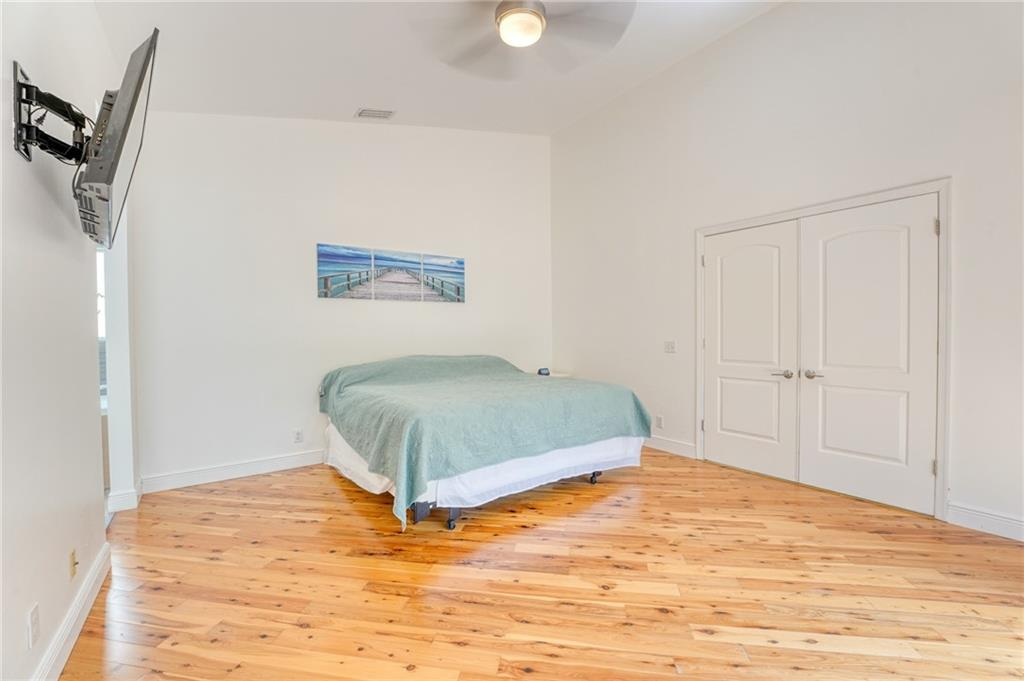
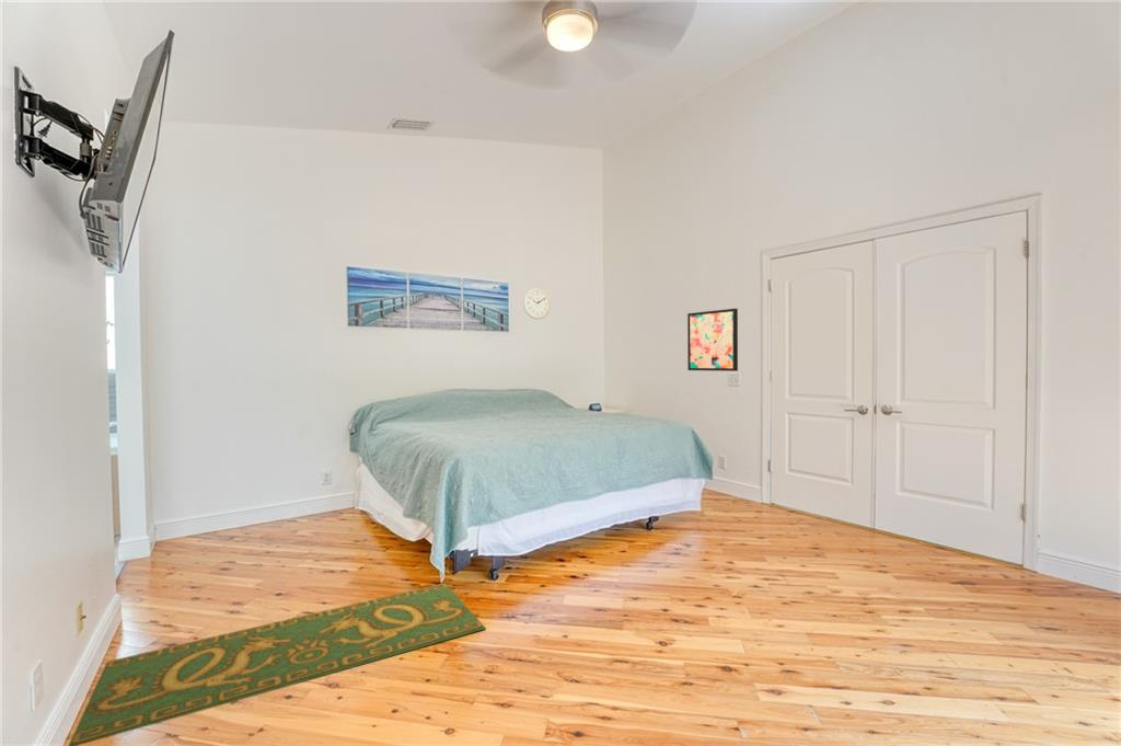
+ wall art [686,308,739,372]
+ rug [68,582,487,746]
+ wall clock [522,287,552,320]
